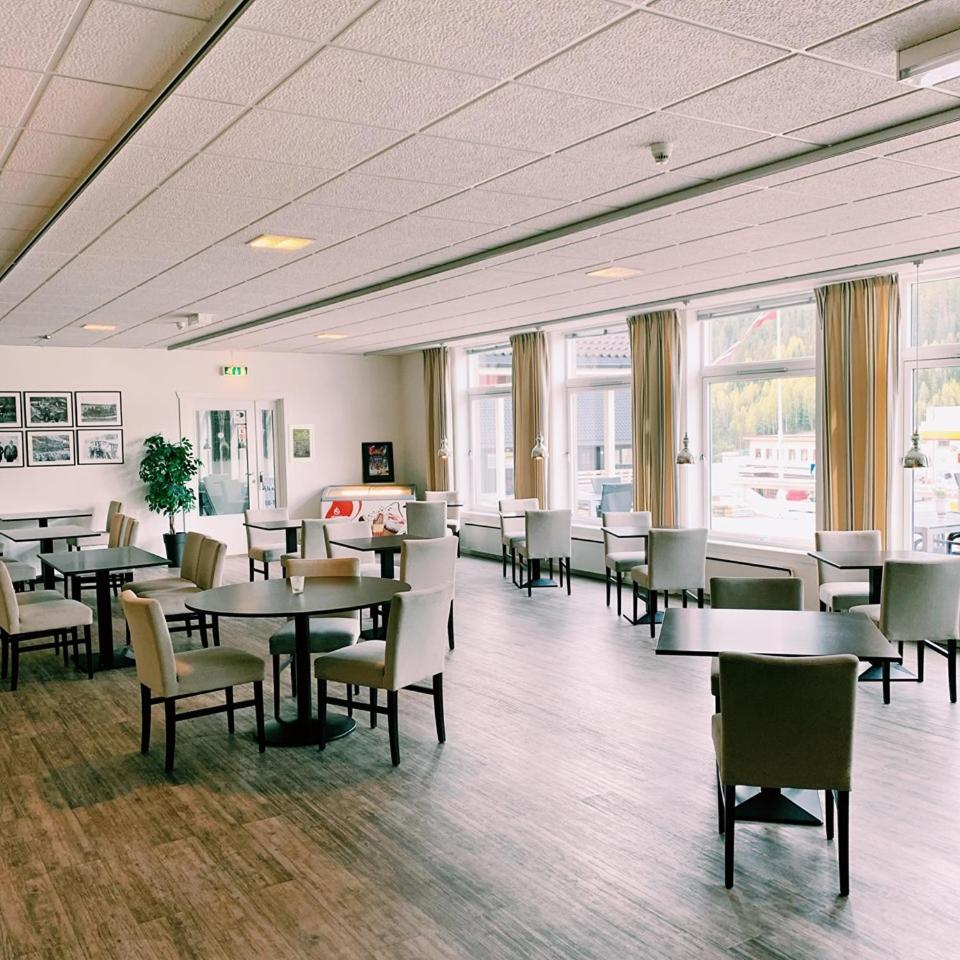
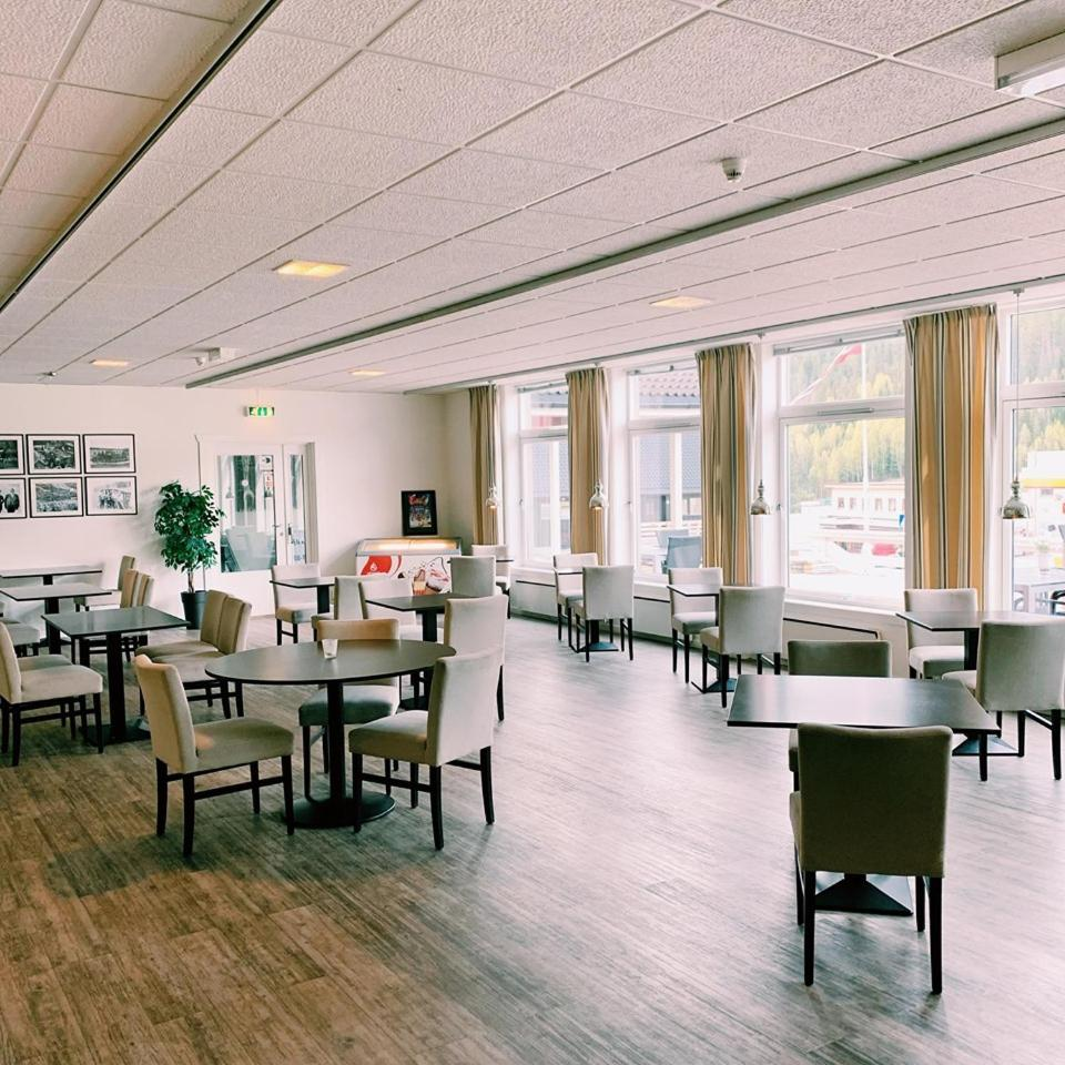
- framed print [287,423,316,463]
